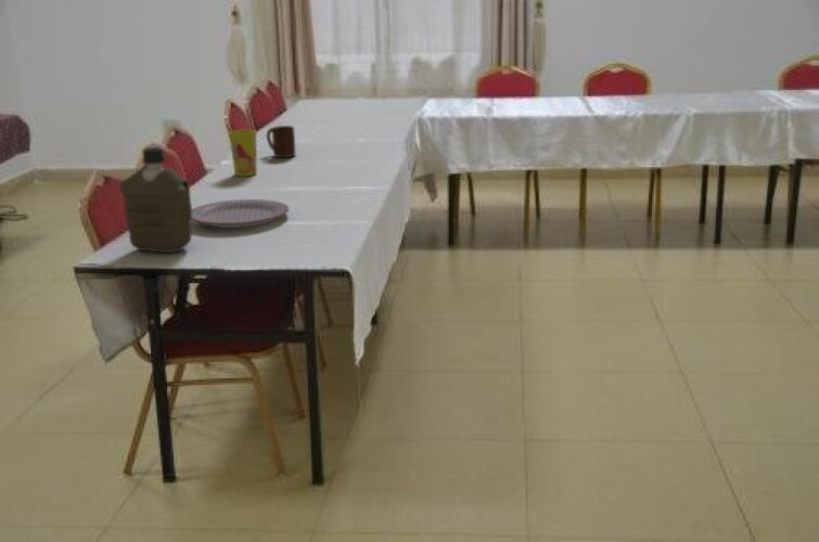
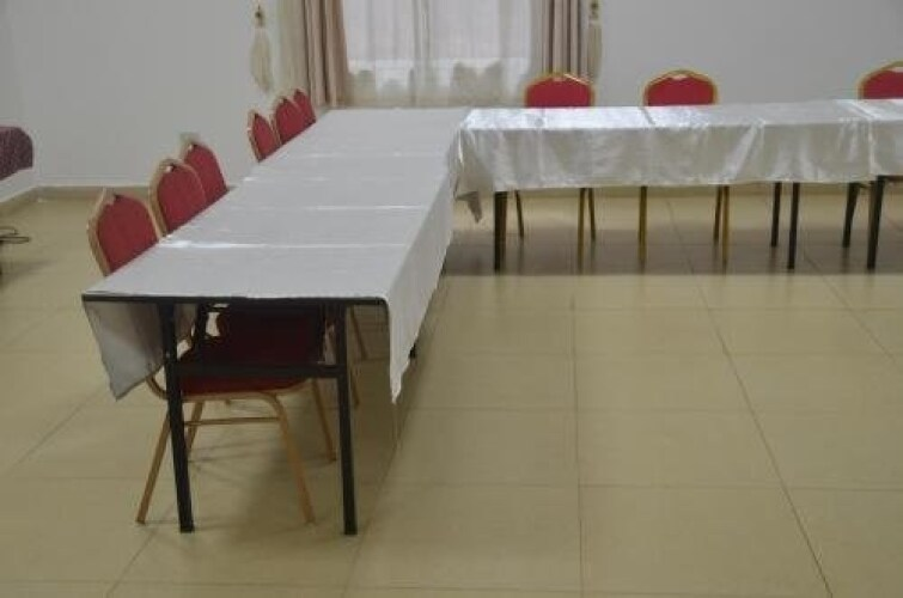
- cup [228,129,258,177]
- plate [191,198,290,229]
- water bottle [119,145,193,254]
- cup [266,125,296,158]
